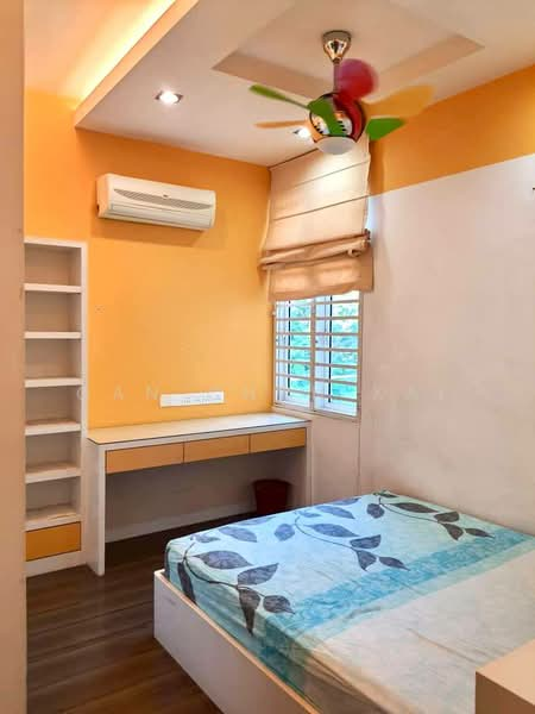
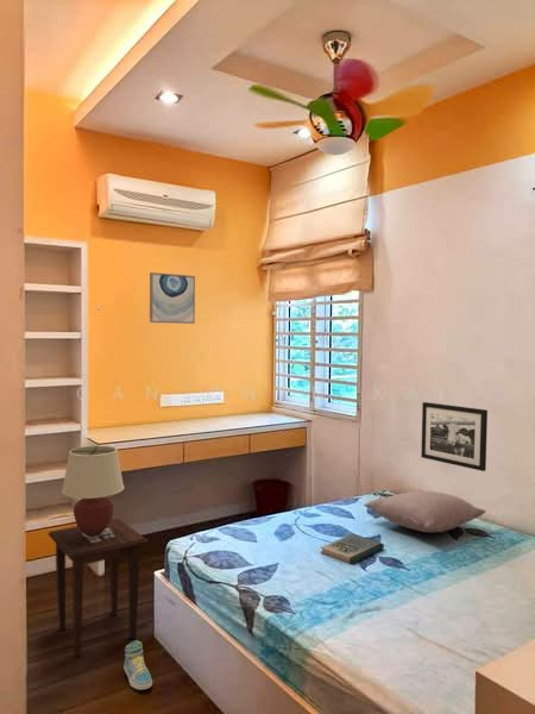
+ sneaker [122,639,153,691]
+ pillow [363,489,486,534]
+ picture frame [420,401,489,472]
+ side table [46,518,149,657]
+ book [319,533,385,565]
+ table lamp [61,445,125,537]
+ wall art [149,271,196,325]
